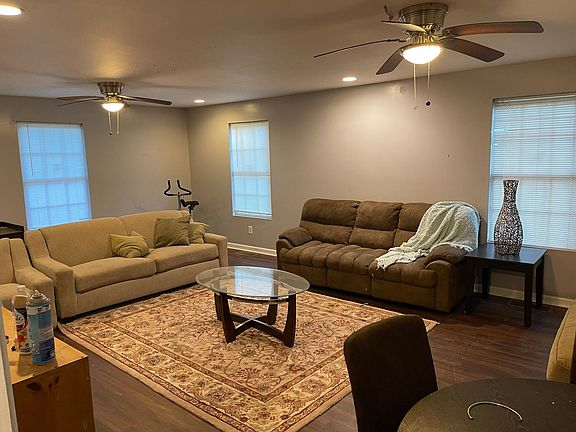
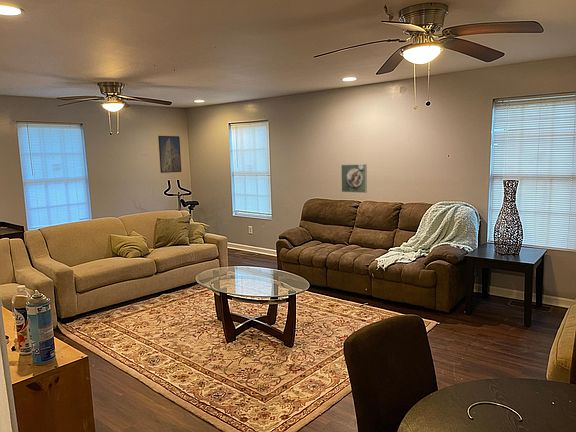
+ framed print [157,135,182,174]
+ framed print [340,163,368,194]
